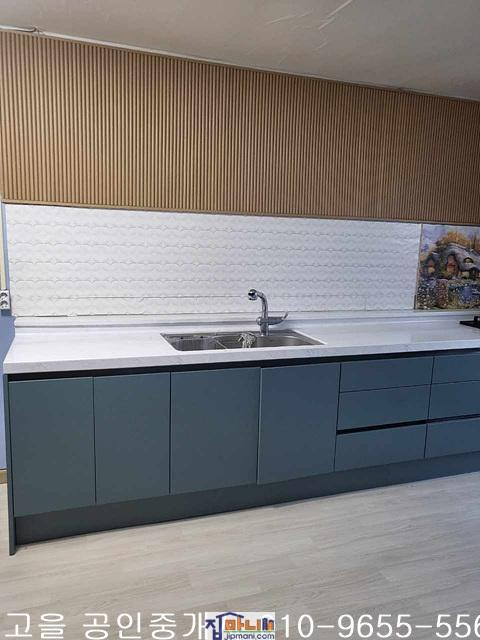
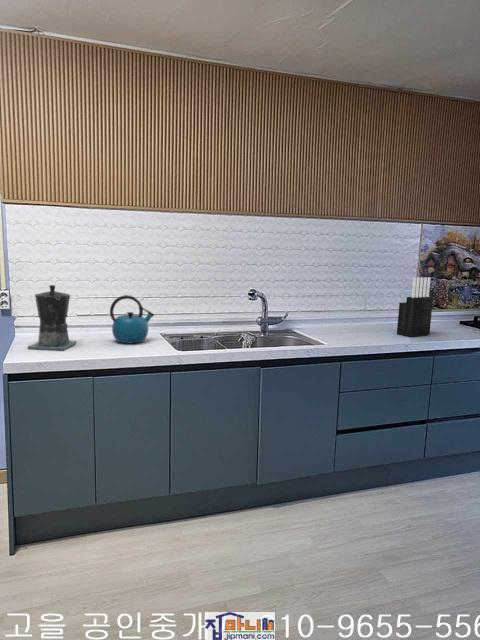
+ knife block [396,276,434,338]
+ coffee maker [27,284,77,352]
+ kettle [109,294,155,344]
